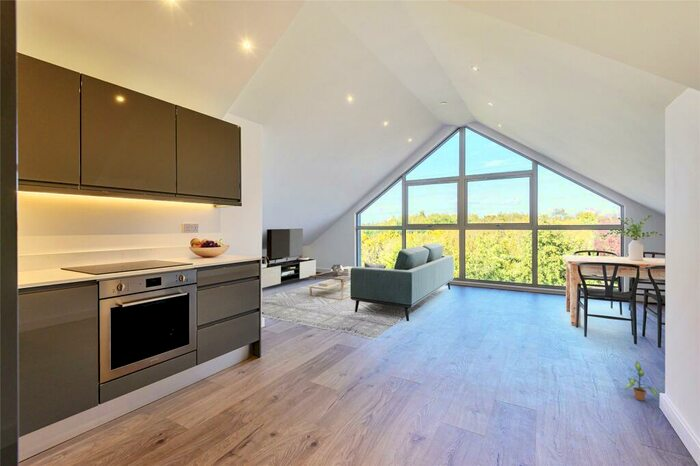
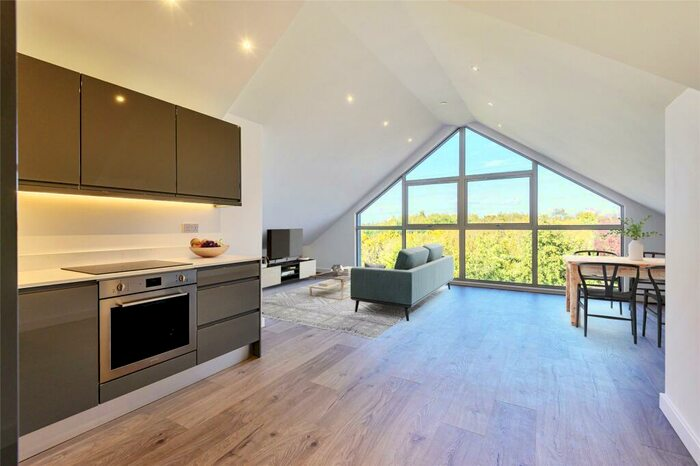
- potted plant [624,360,662,402]
